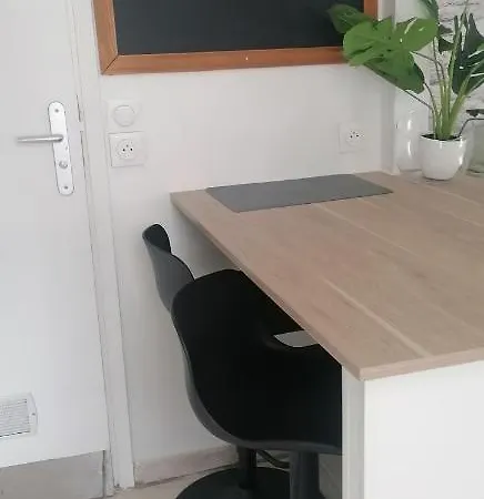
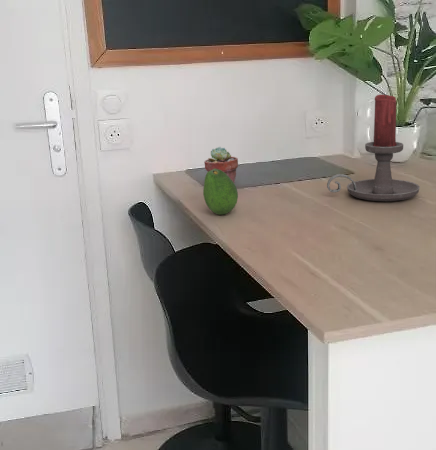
+ fruit [202,169,239,215]
+ candle holder [326,94,421,202]
+ potted succulent [203,146,239,184]
